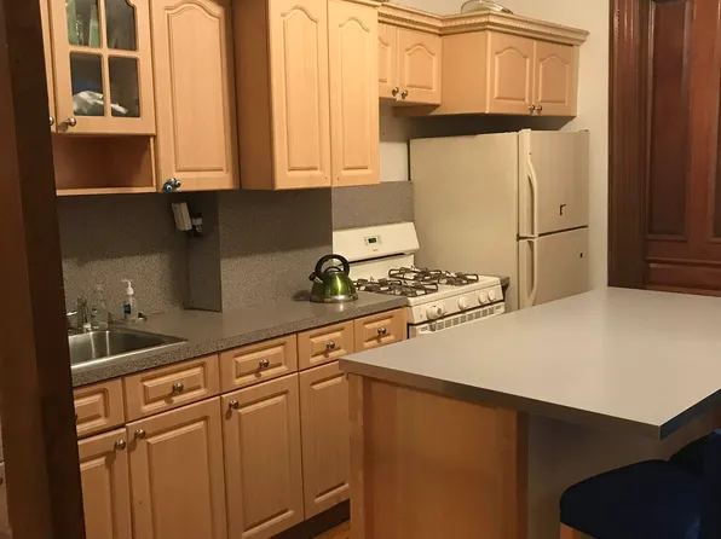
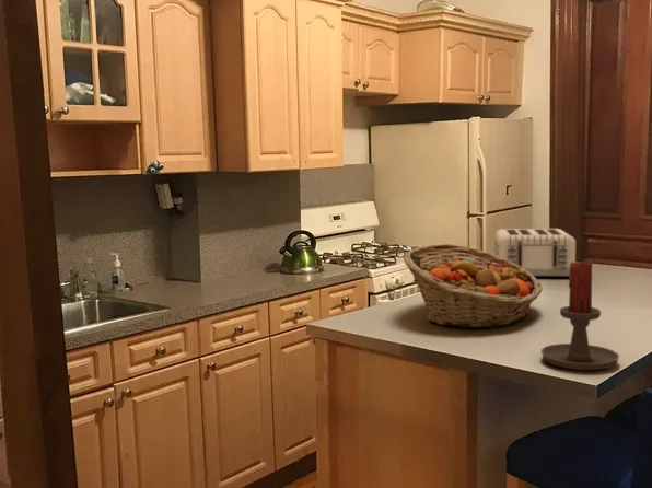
+ candle holder [539,259,620,371]
+ toaster [493,228,577,277]
+ fruit basket [403,243,543,329]
